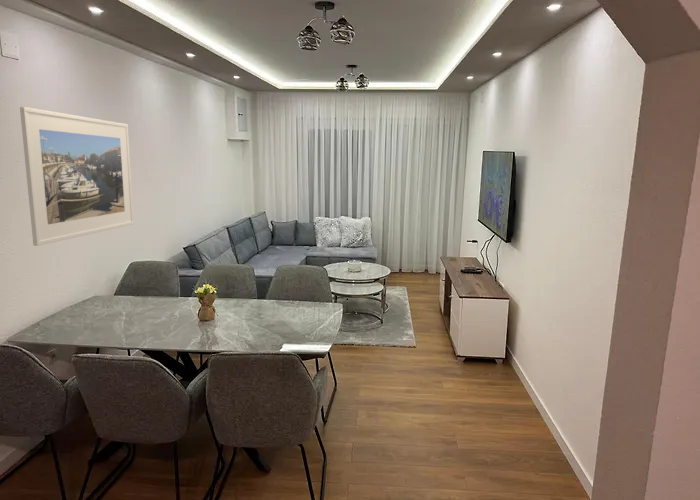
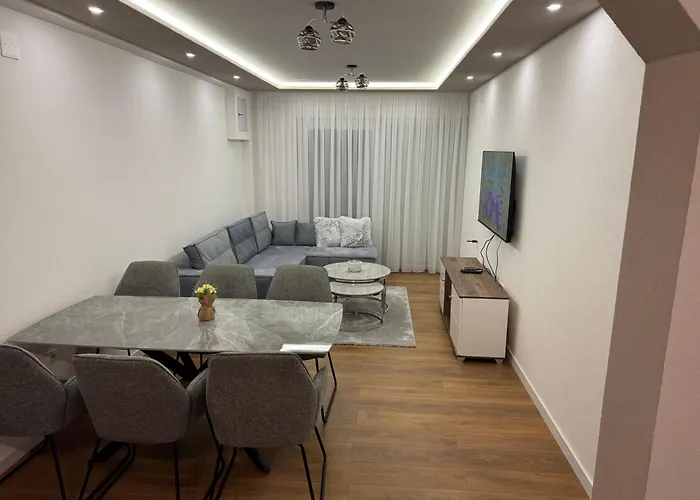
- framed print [19,106,135,247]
